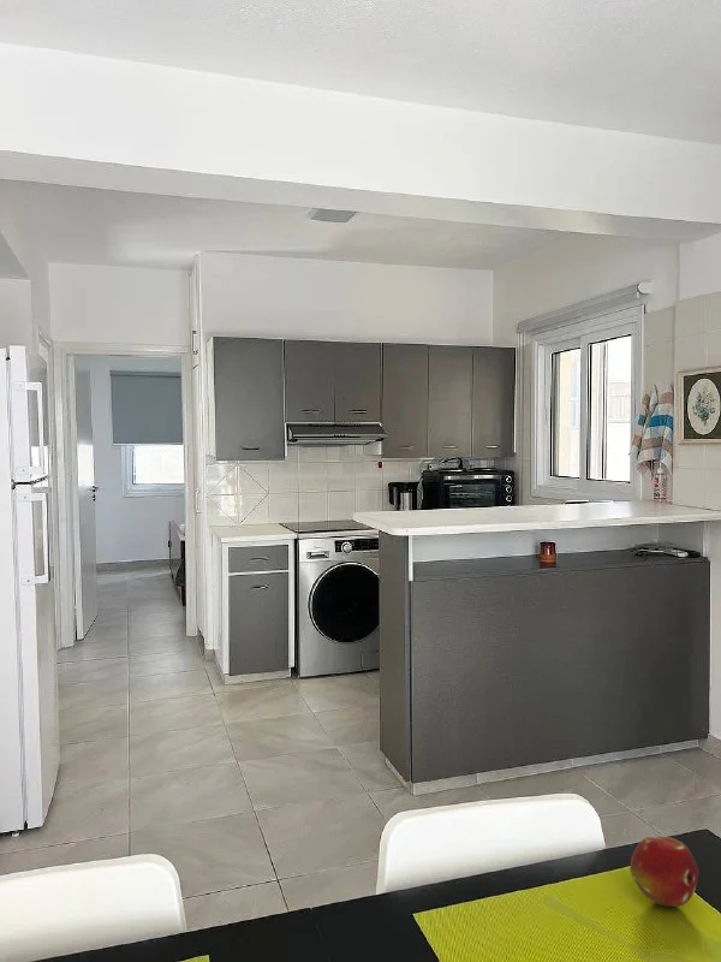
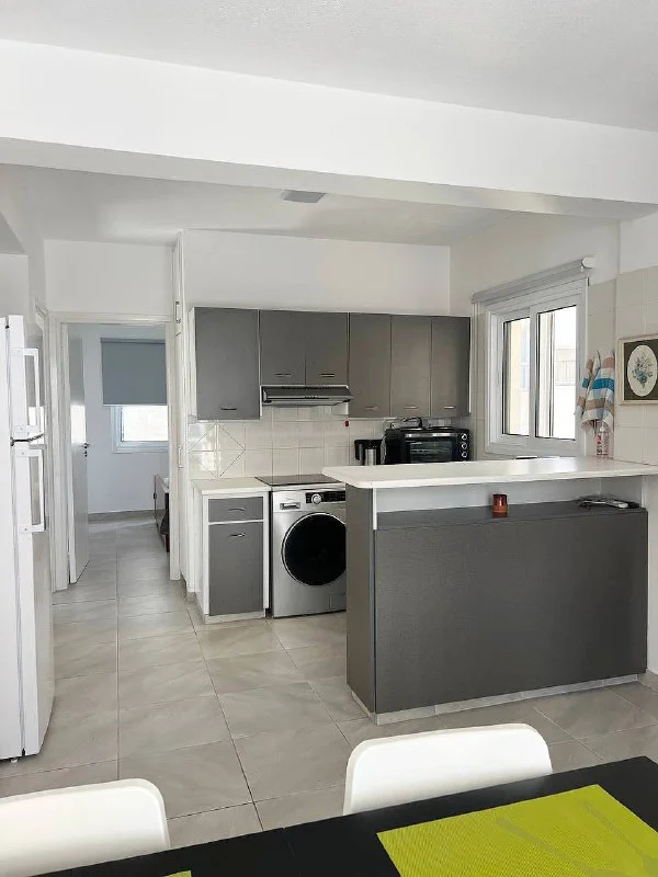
- fruit [628,836,699,908]
